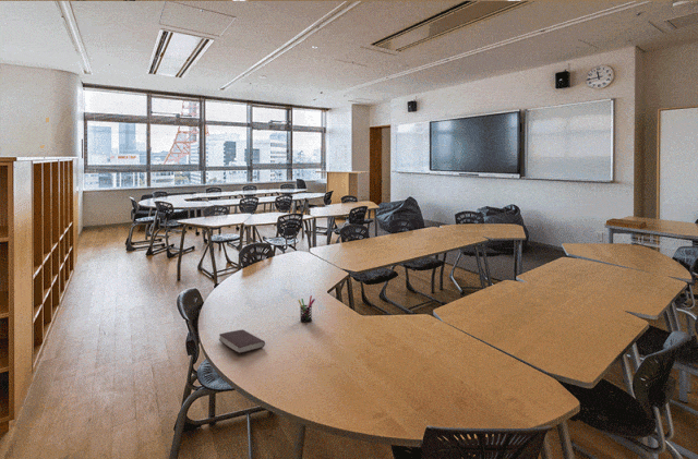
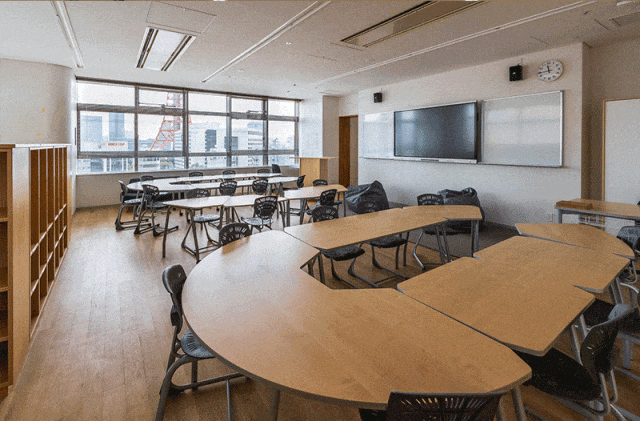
- book [218,328,266,354]
- pen holder [297,294,316,323]
